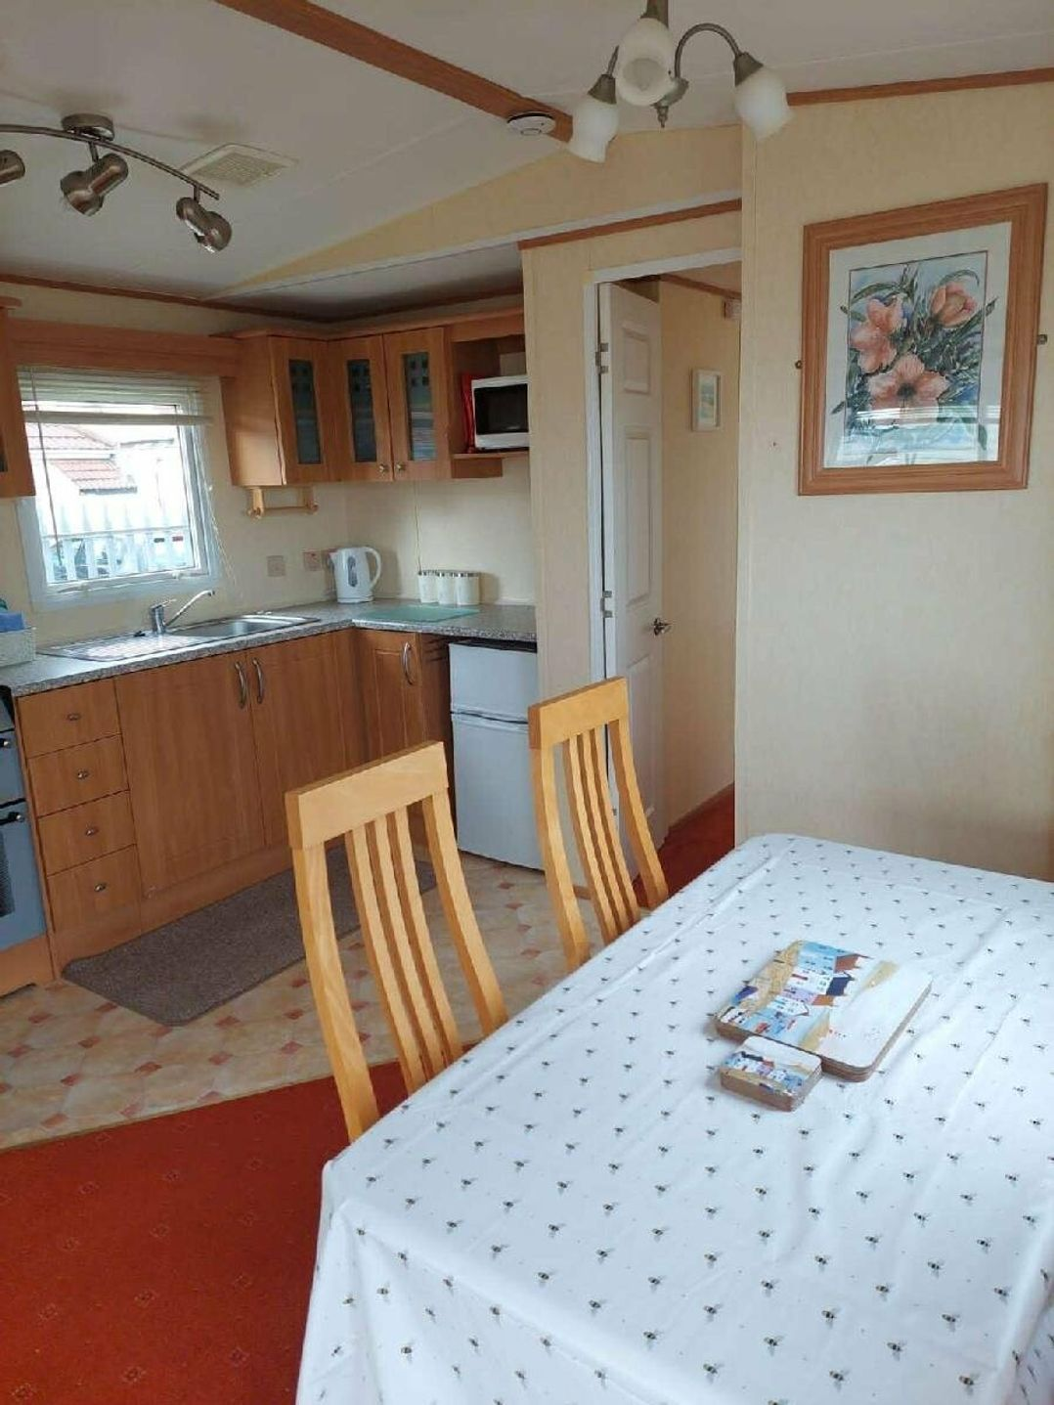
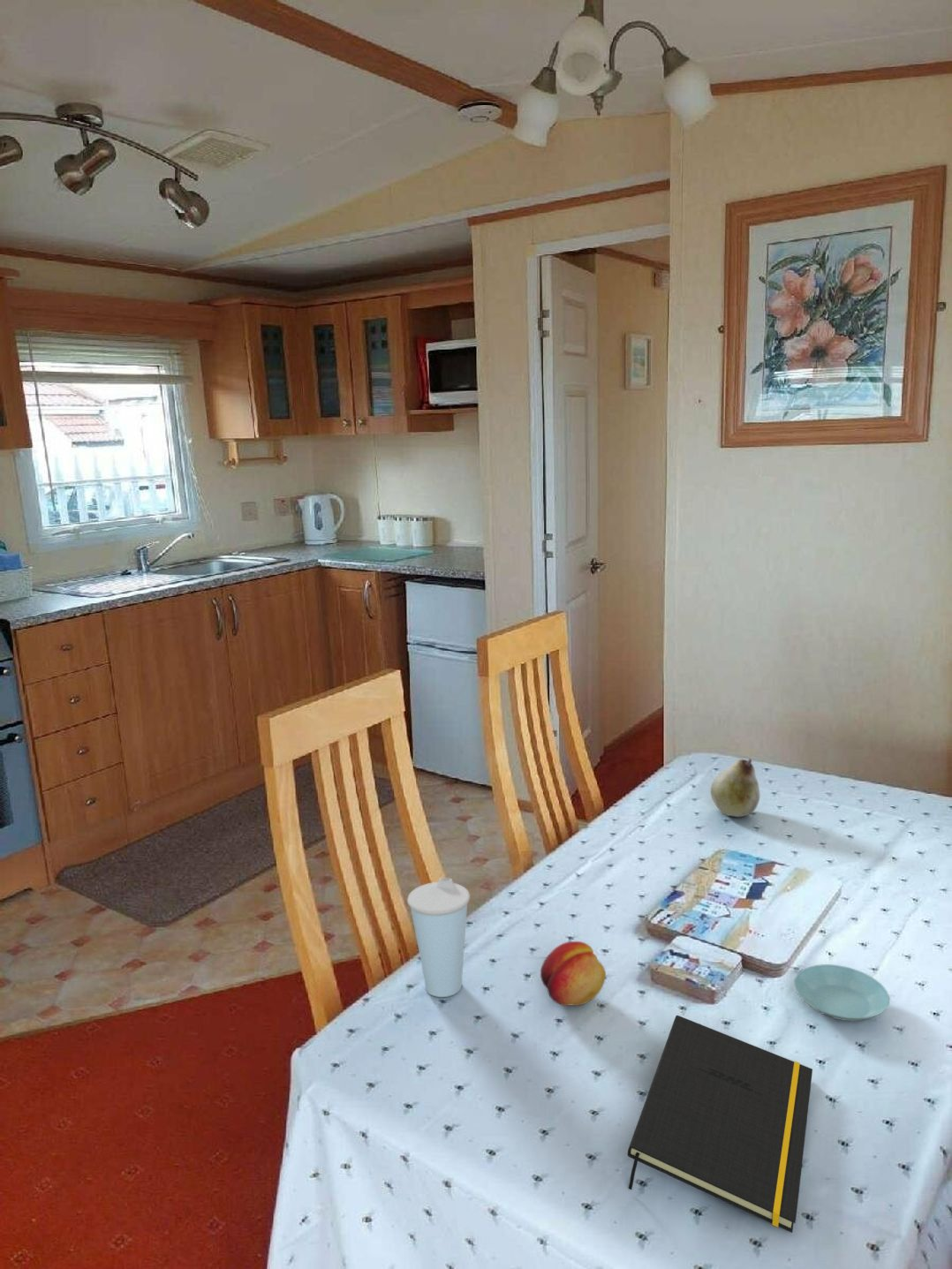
+ saucer [793,963,891,1022]
+ fruit [540,940,607,1007]
+ cup [406,877,471,998]
+ notepad [627,1015,813,1234]
+ fruit [710,758,760,818]
